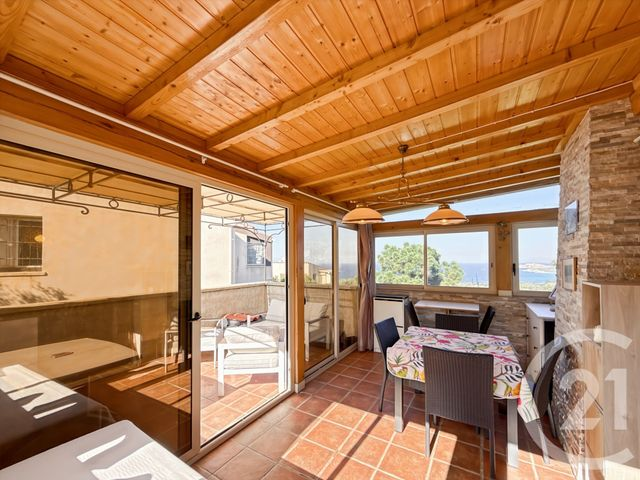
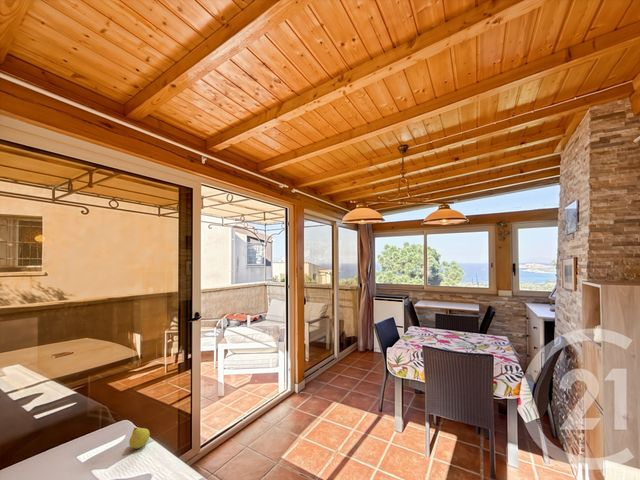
+ fruit [128,426,151,449]
